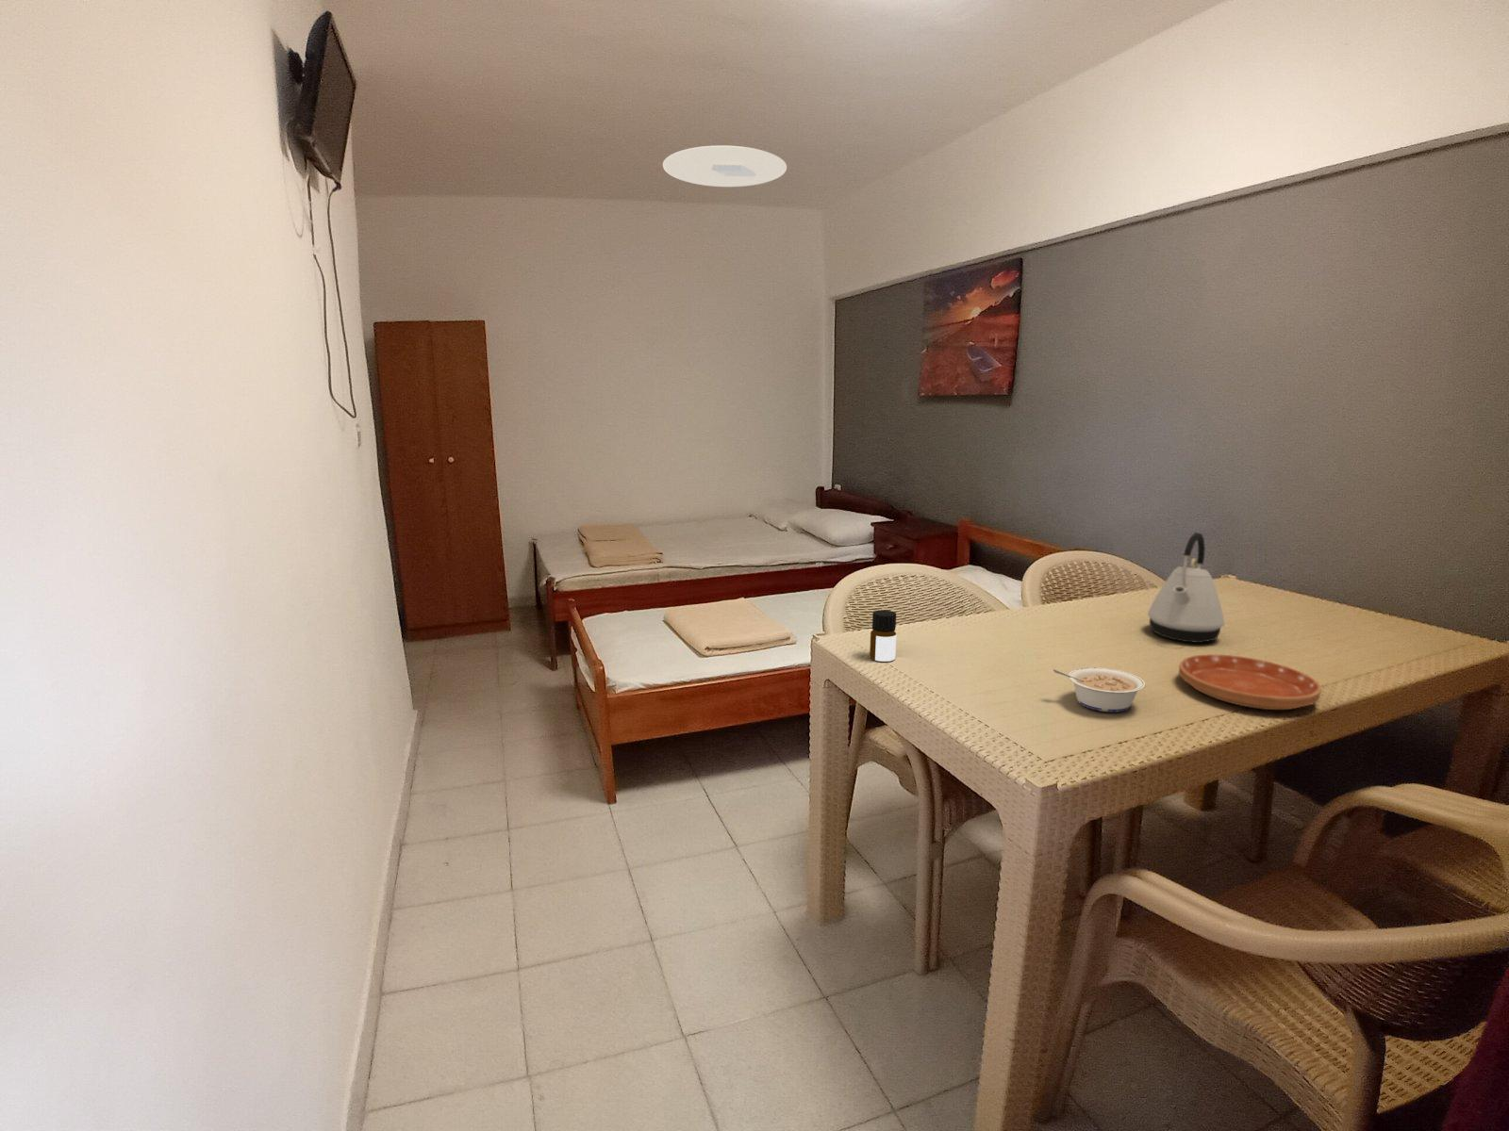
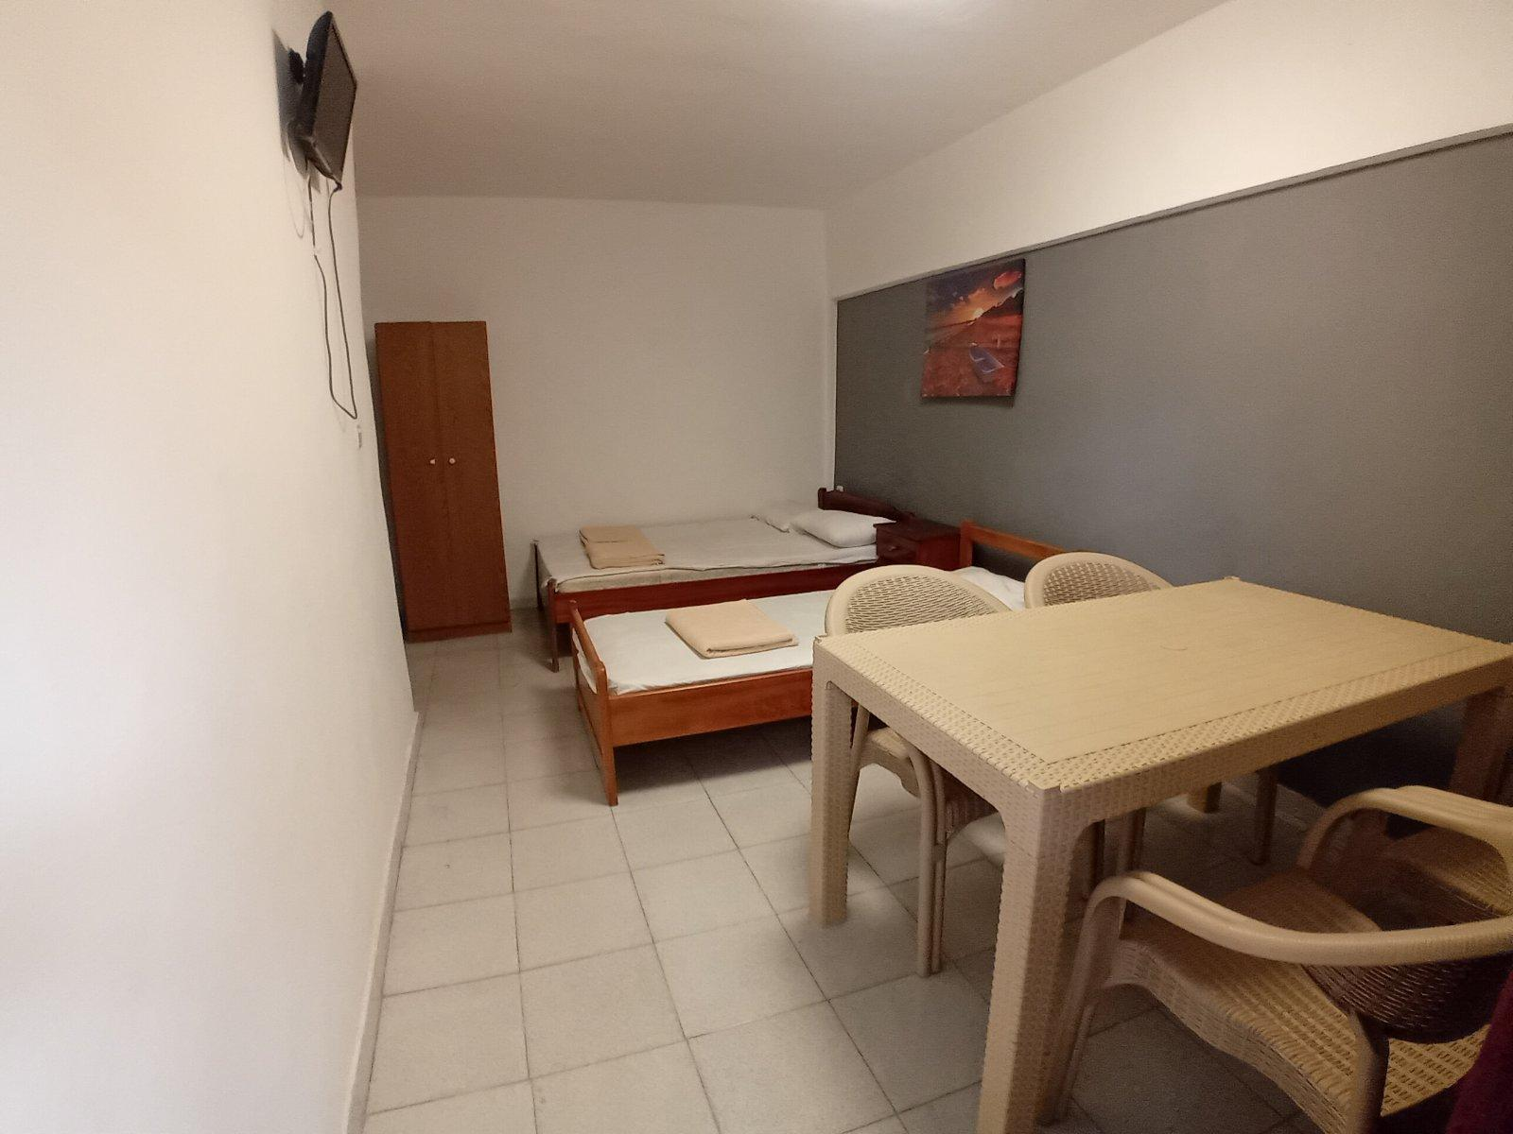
- bottle [869,608,897,663]
- legume [1053,666,1145,714]
- ceiling light [662,144,788,188]
- kettle [1147,531,1225,644]
- saucer [1177,653,1322,710]
